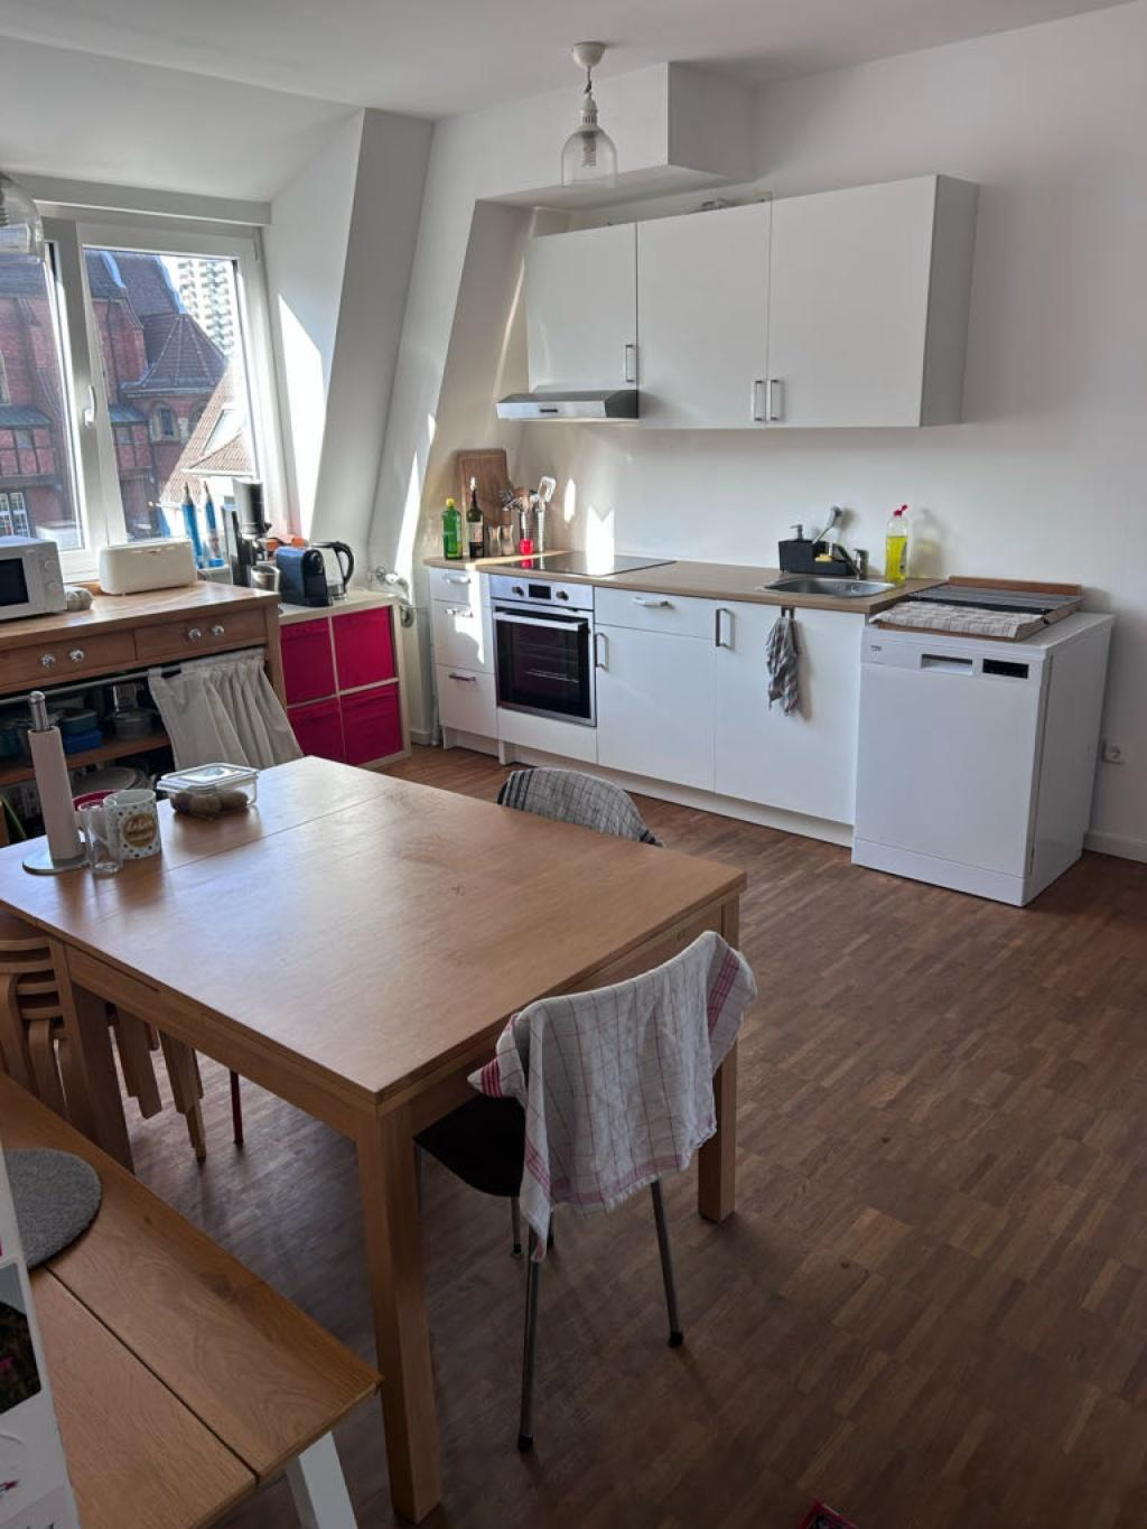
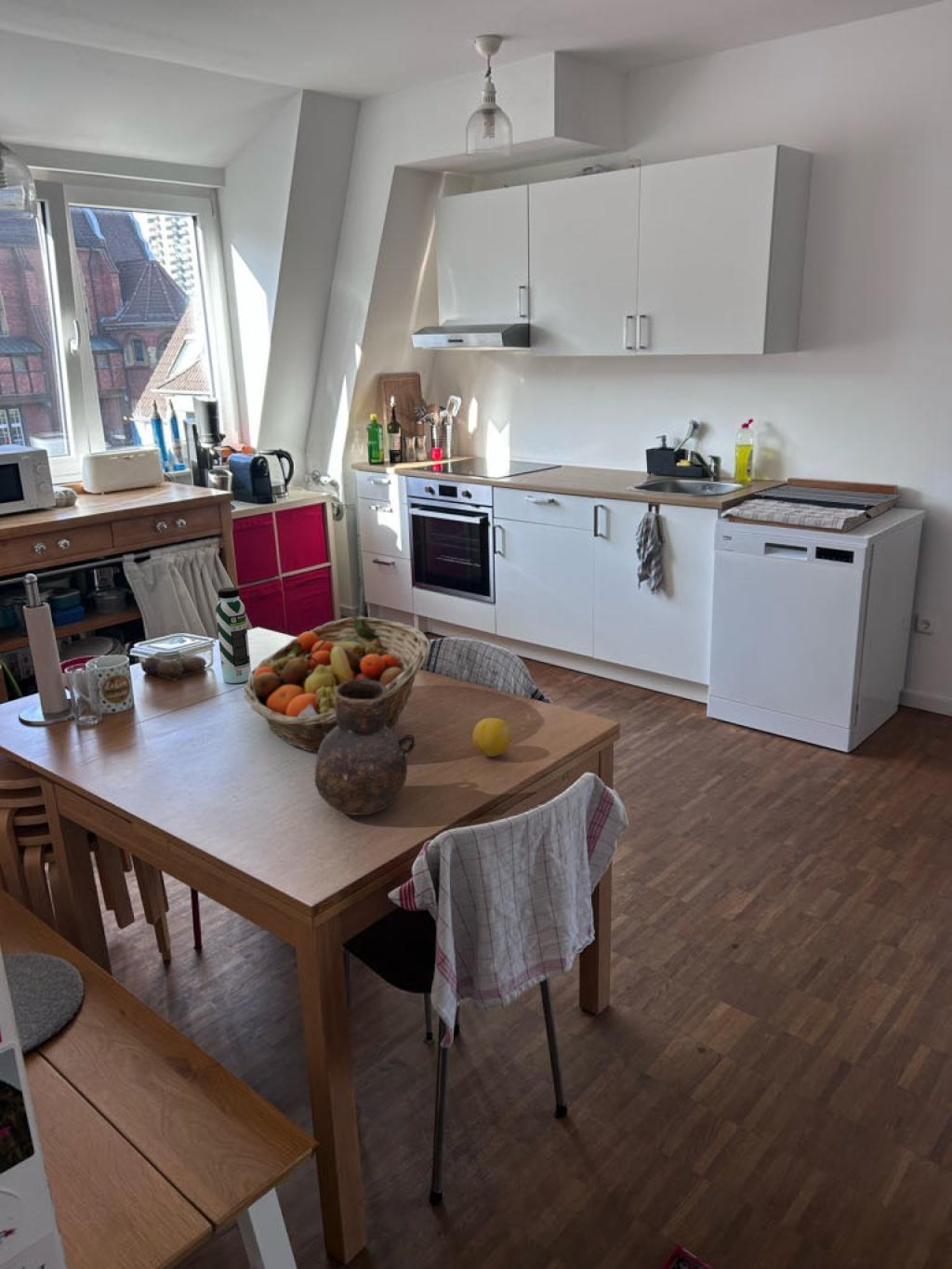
+ water bottle [215,587,252,684]
+ vase [313,680,416,815]
+ fruit basket [243,615,430,752]
+ fruit [471,717,512,758]
